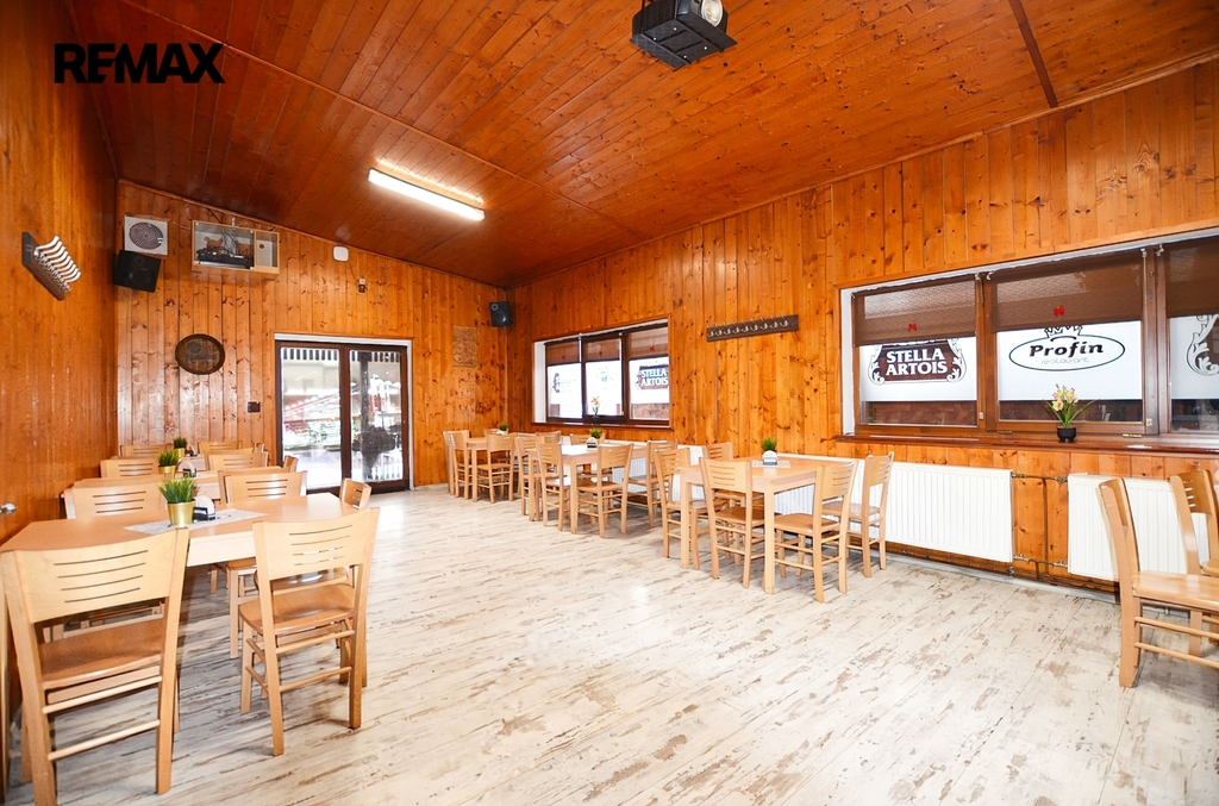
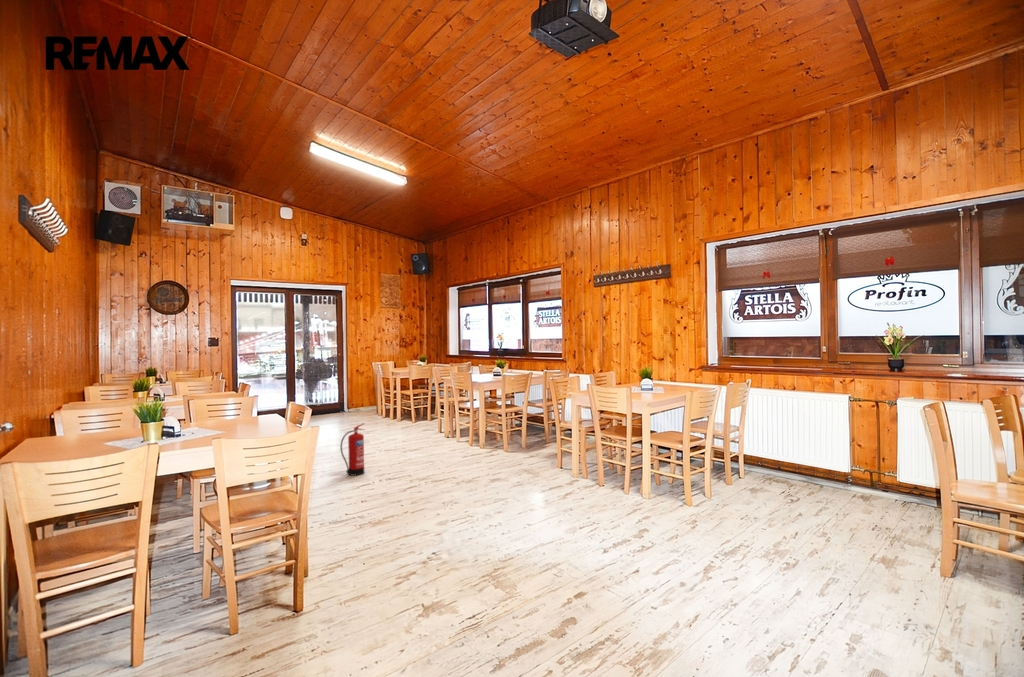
+ fire extinguisher [340,422,366,477]
